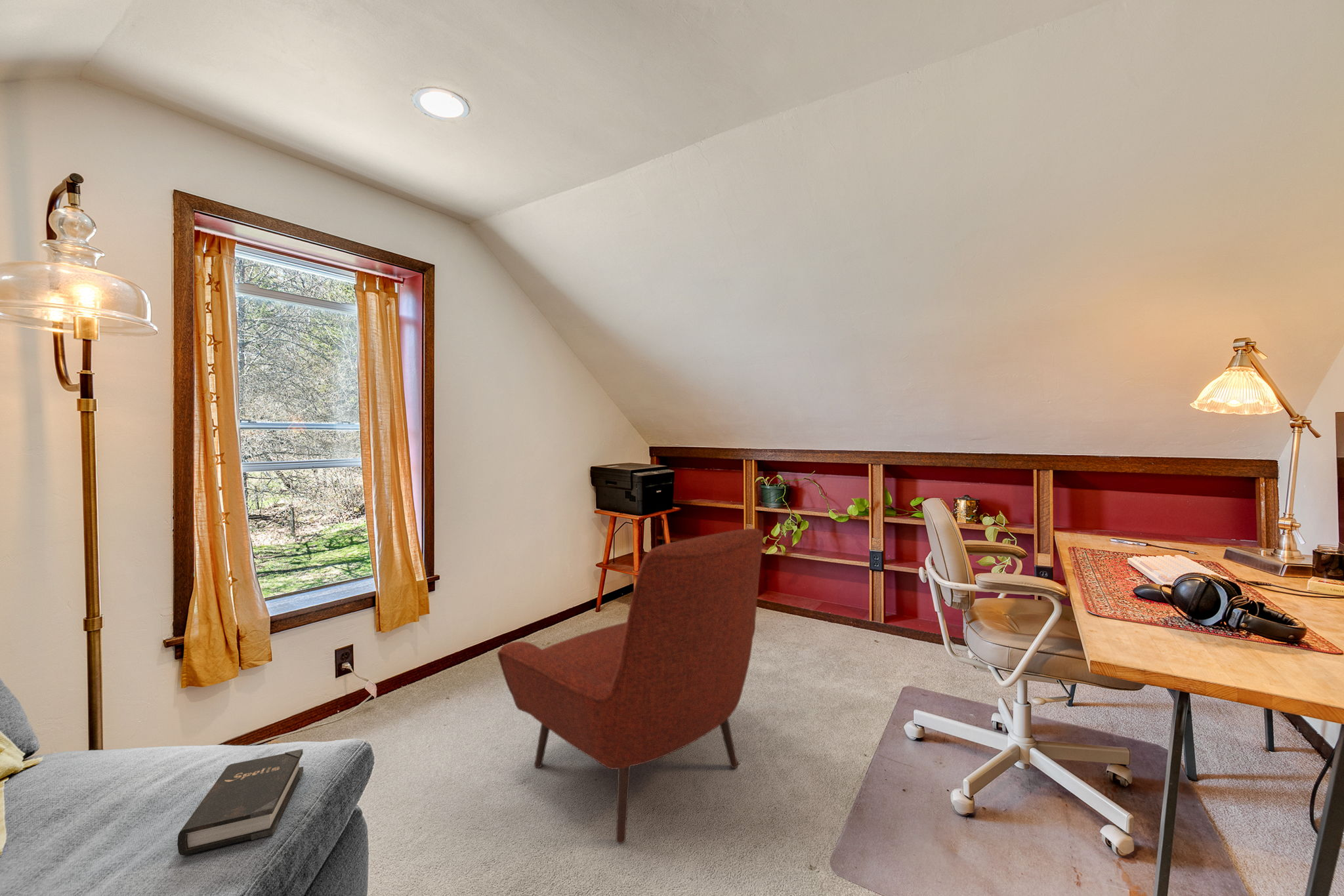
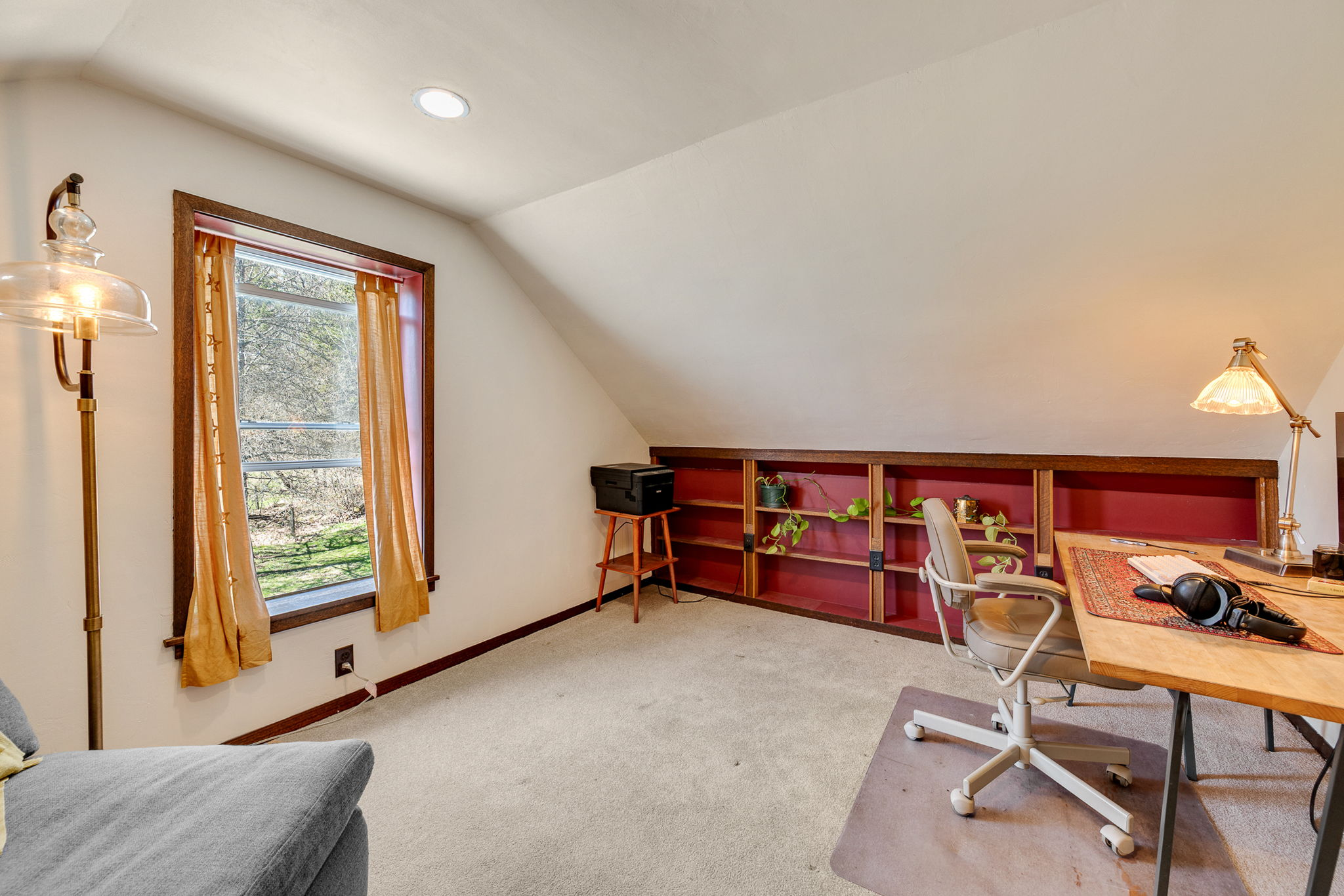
- hardback book [177,748,304,856]
- chair [497,528,764,844]
